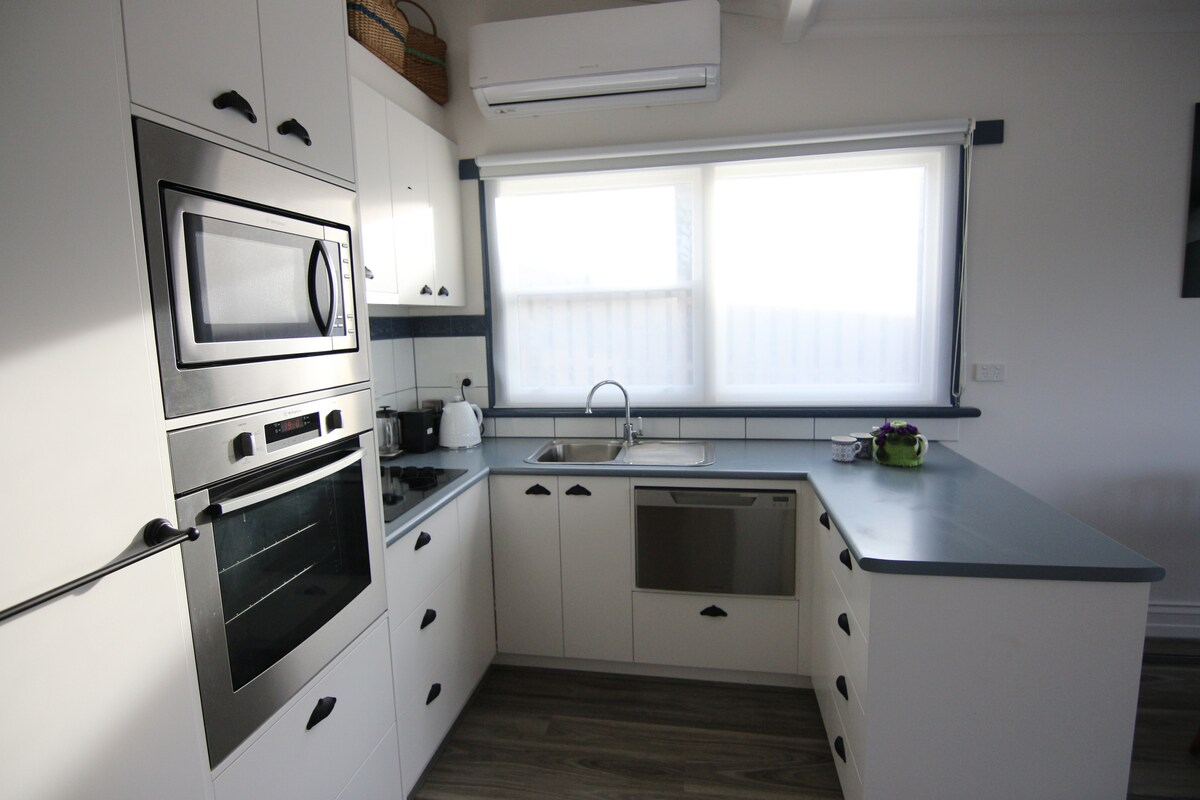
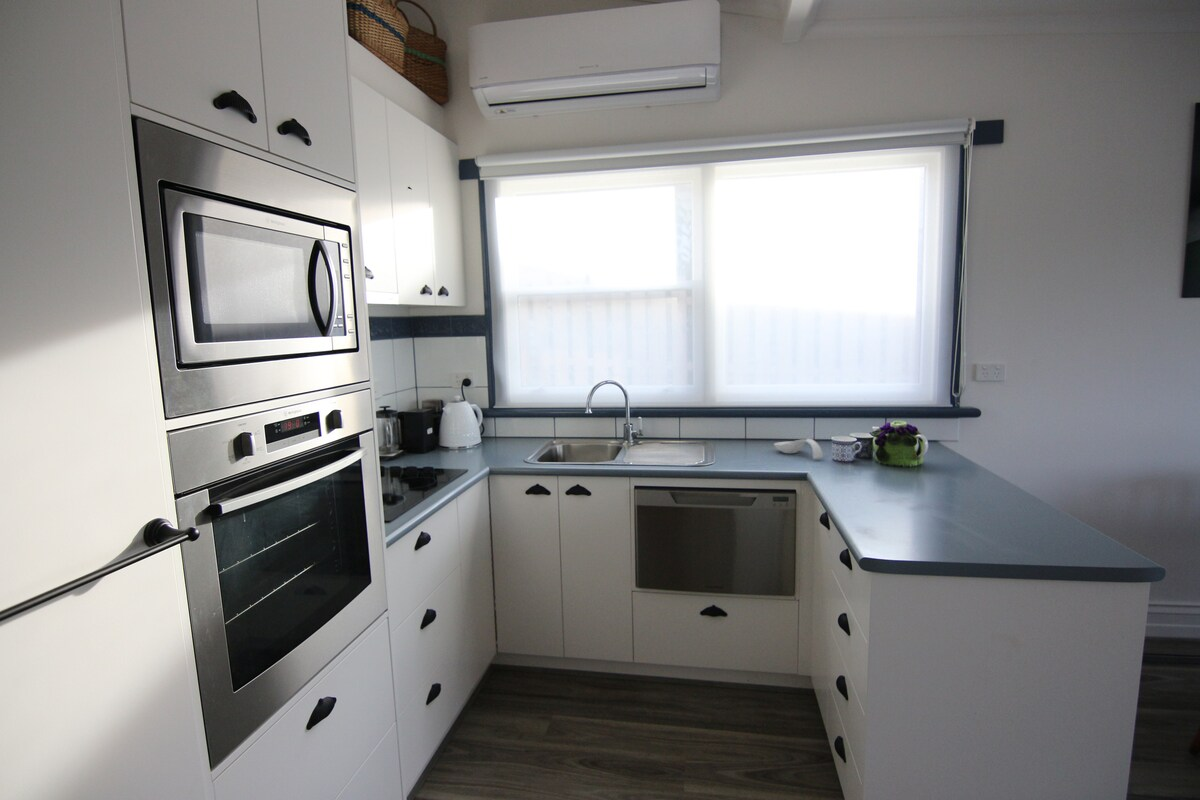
+ spoon rest [773,438,824,460]
